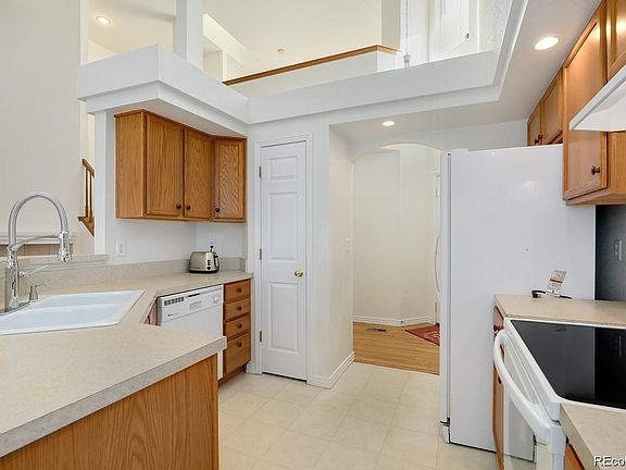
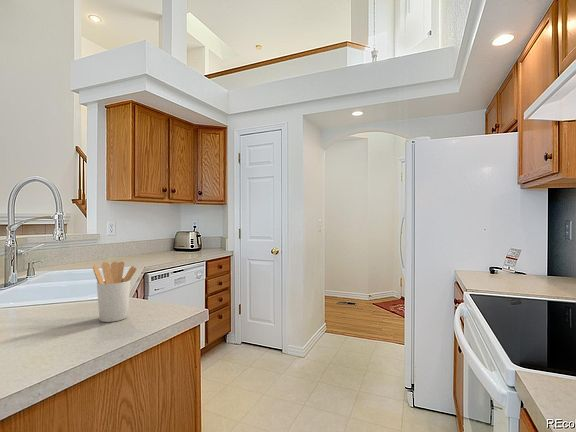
+ utensil holder [92,261,138,323]
